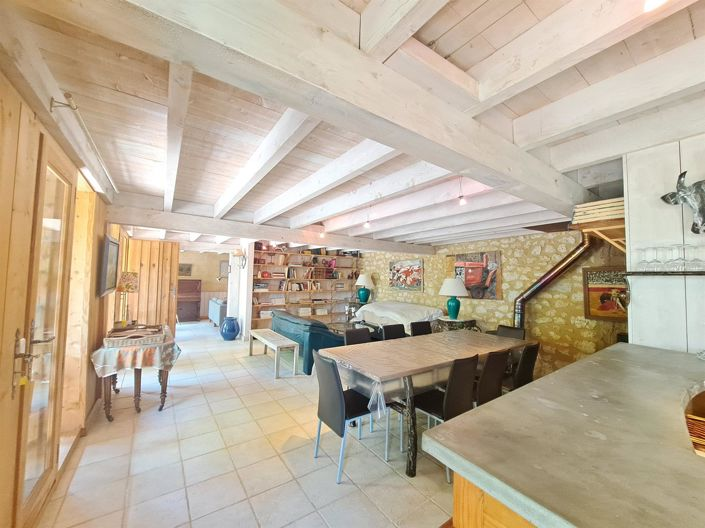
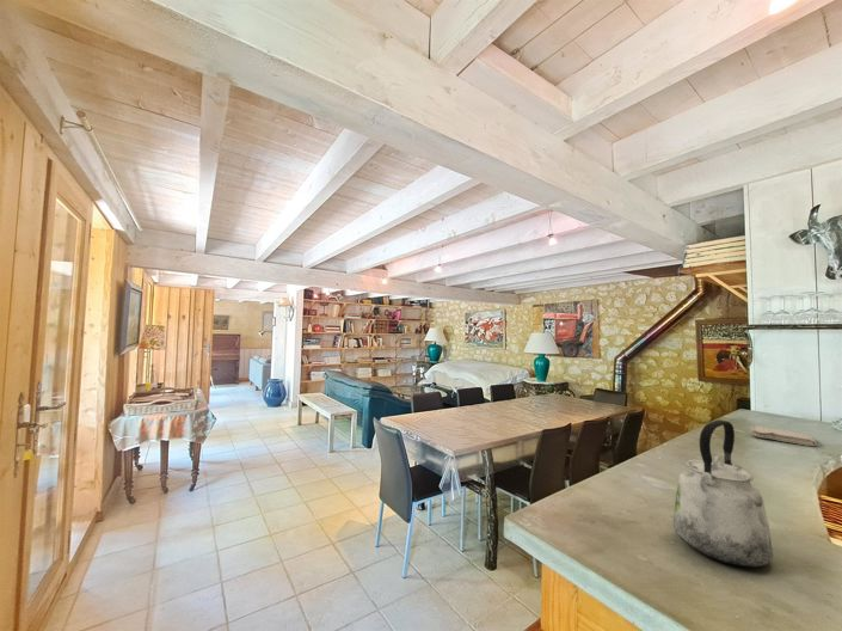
+ washcloth [749,424,818,447]
+ kettle [672,418,774,569]
